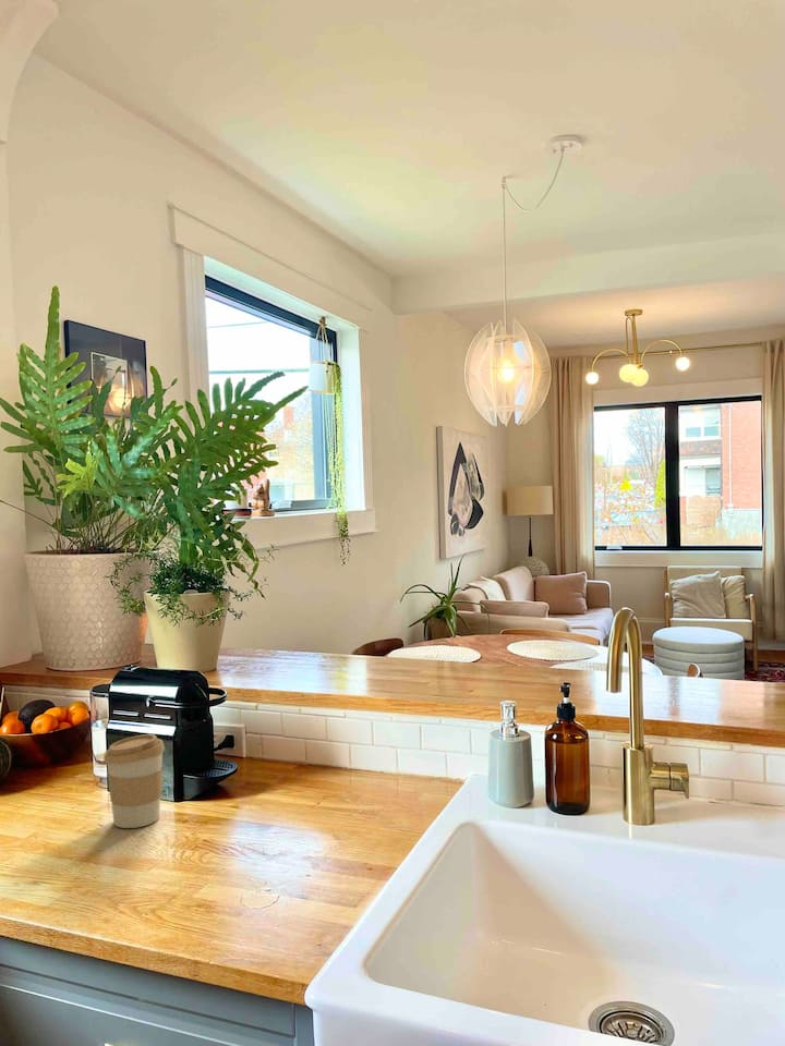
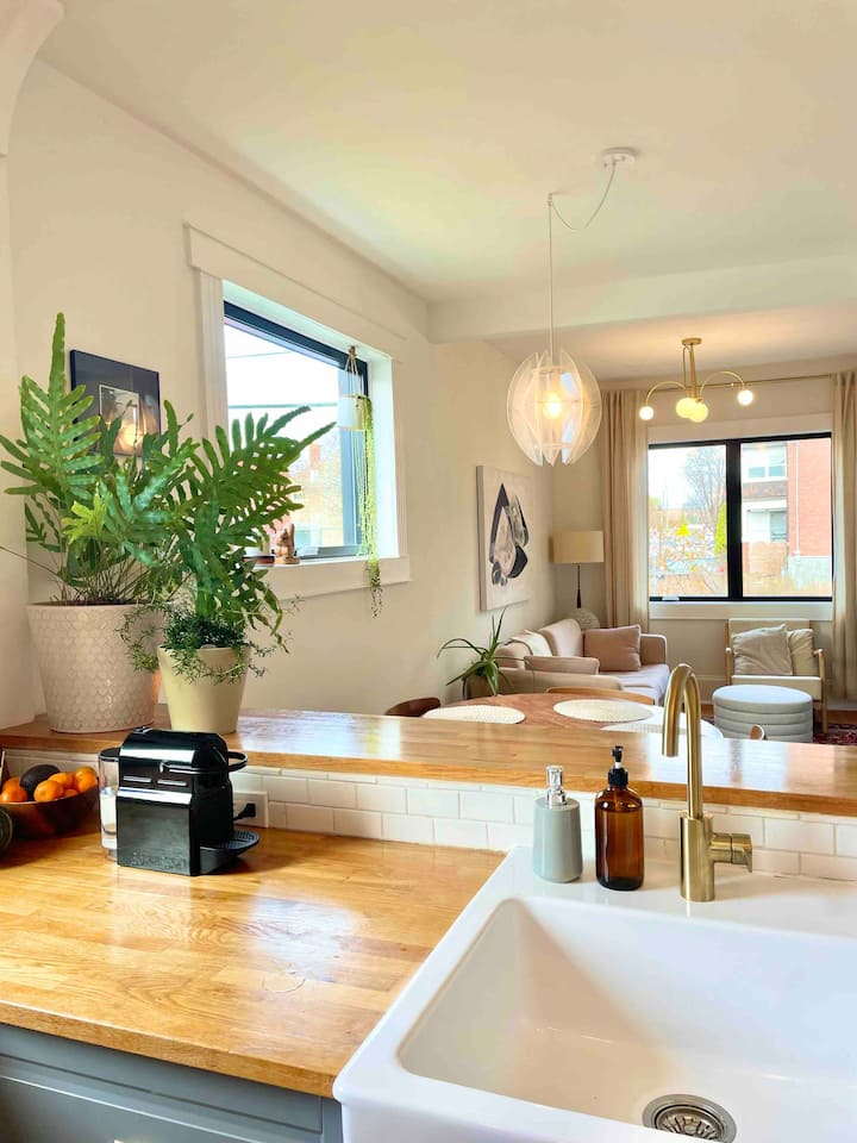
- coffee cup [102,733,166,829]
